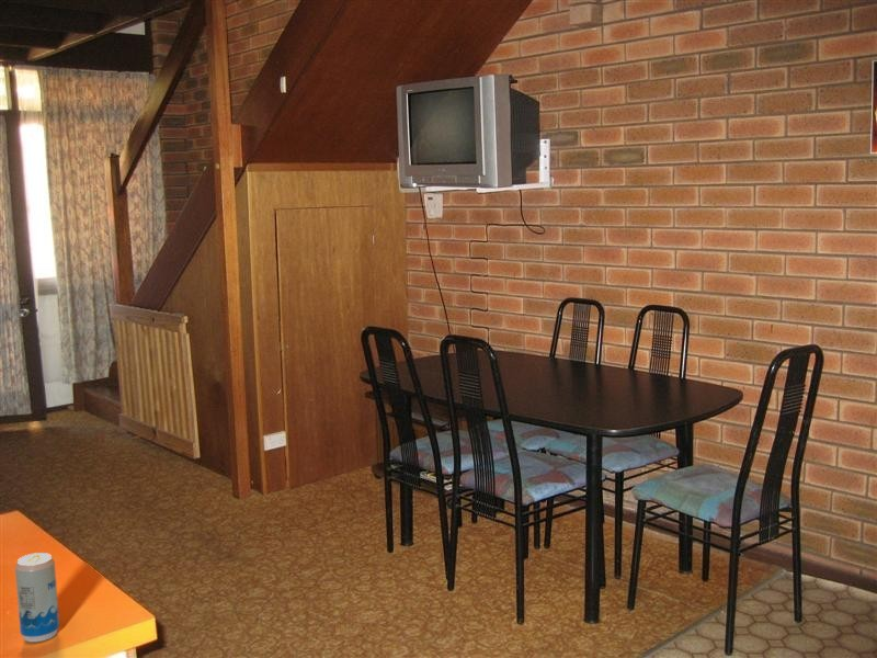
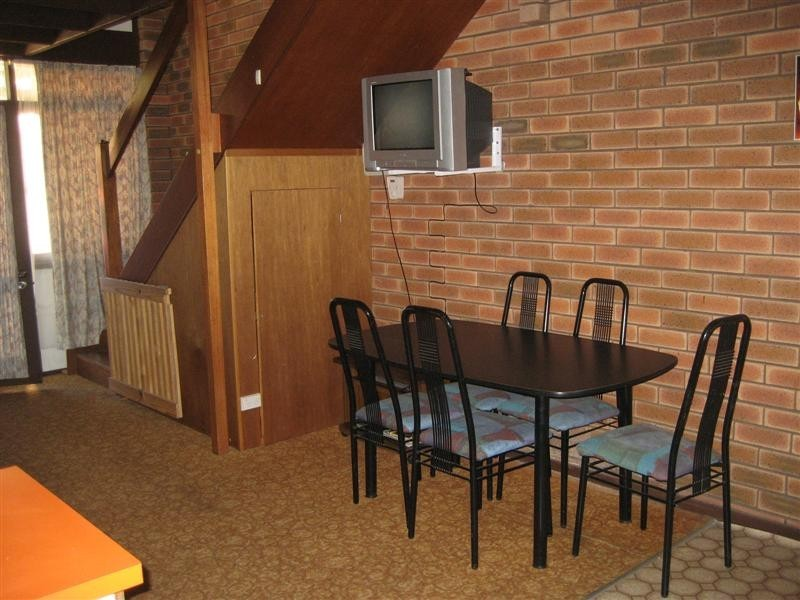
- beverage can [14,552,60,643]
